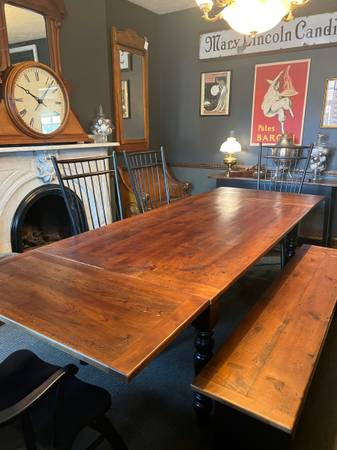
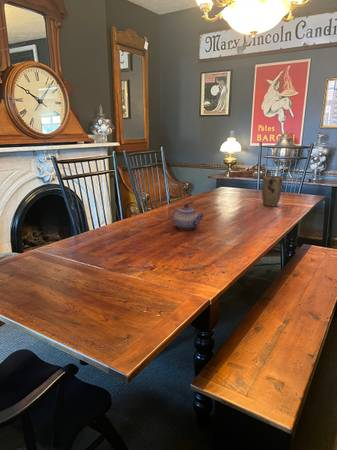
+ teapot [167,203,205,231]
+ plant pot [261,175,284,207]
